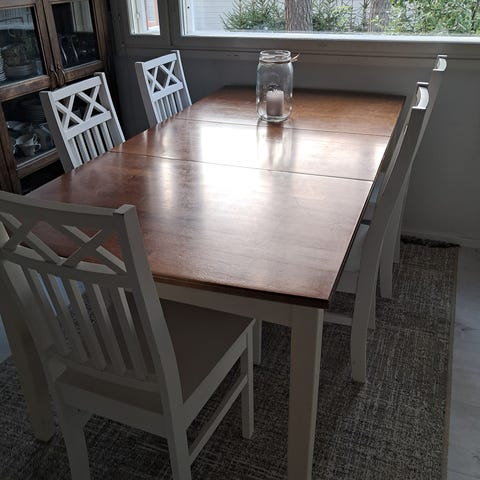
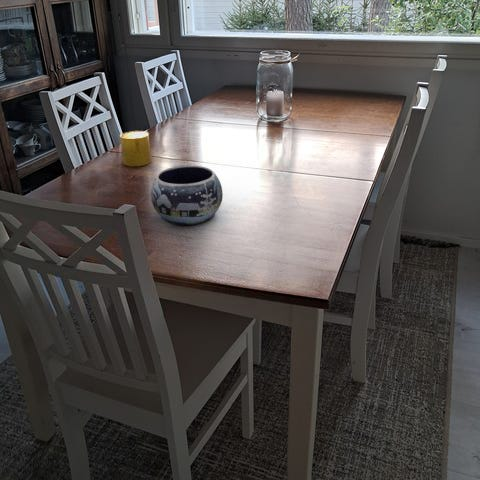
+ cup [119,130,152,167]
+ decorative bowl [150,164,224,226]
